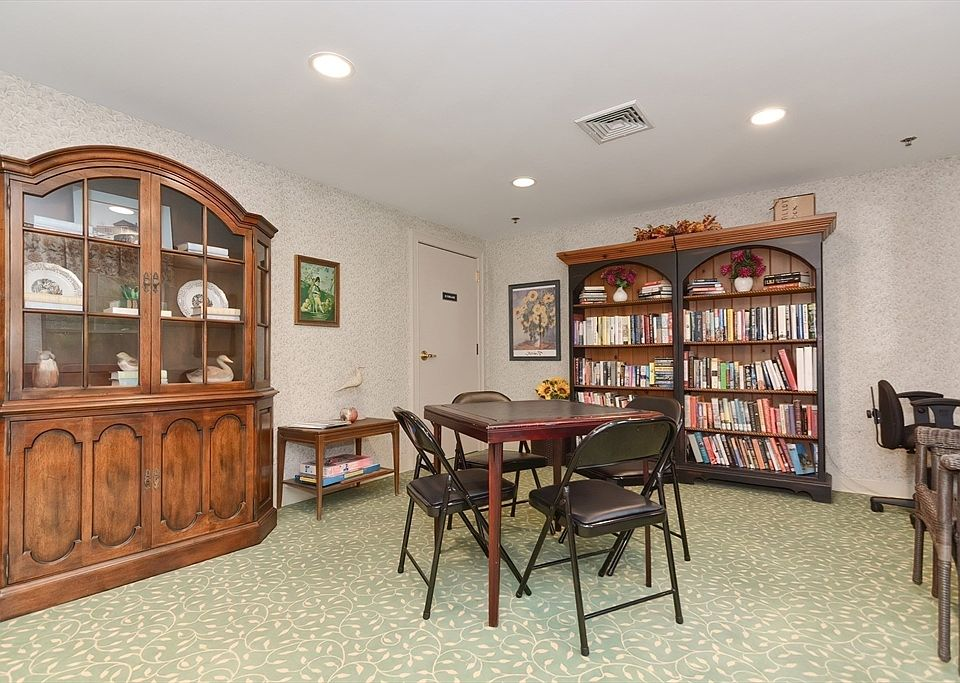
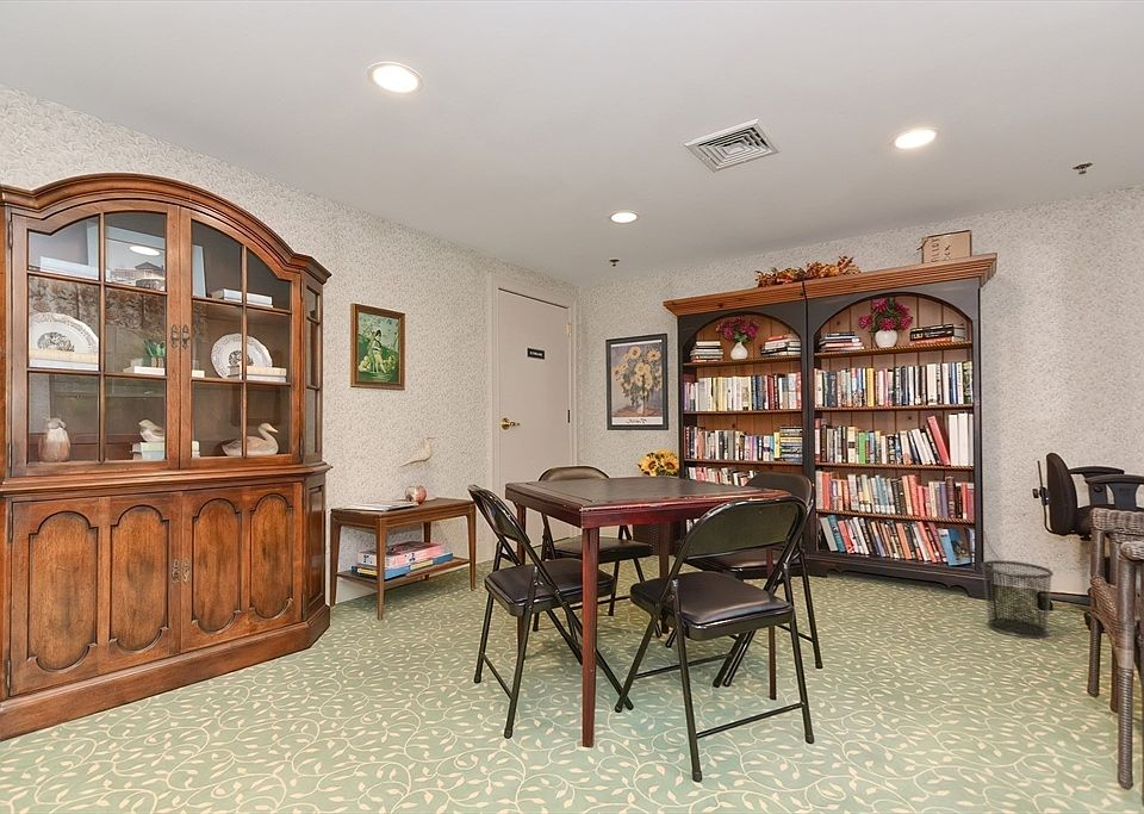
+ waste bin [980,559,1055,640]
